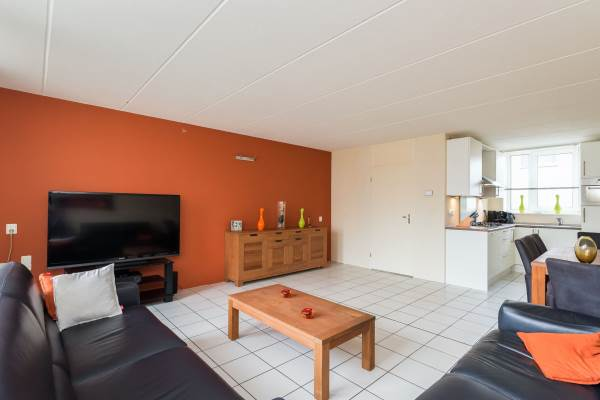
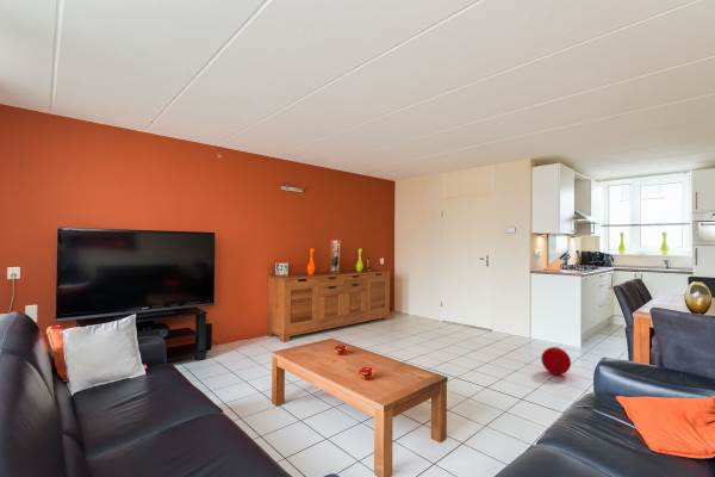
+ ball [540,346,572,376]
